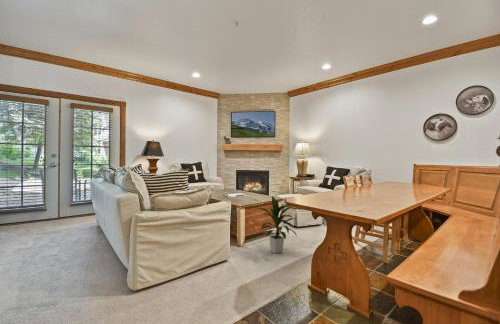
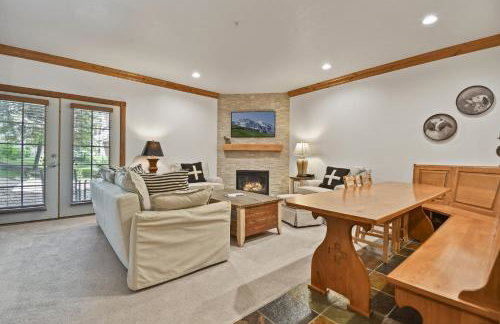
- indoor plant [257,194,298,254]
